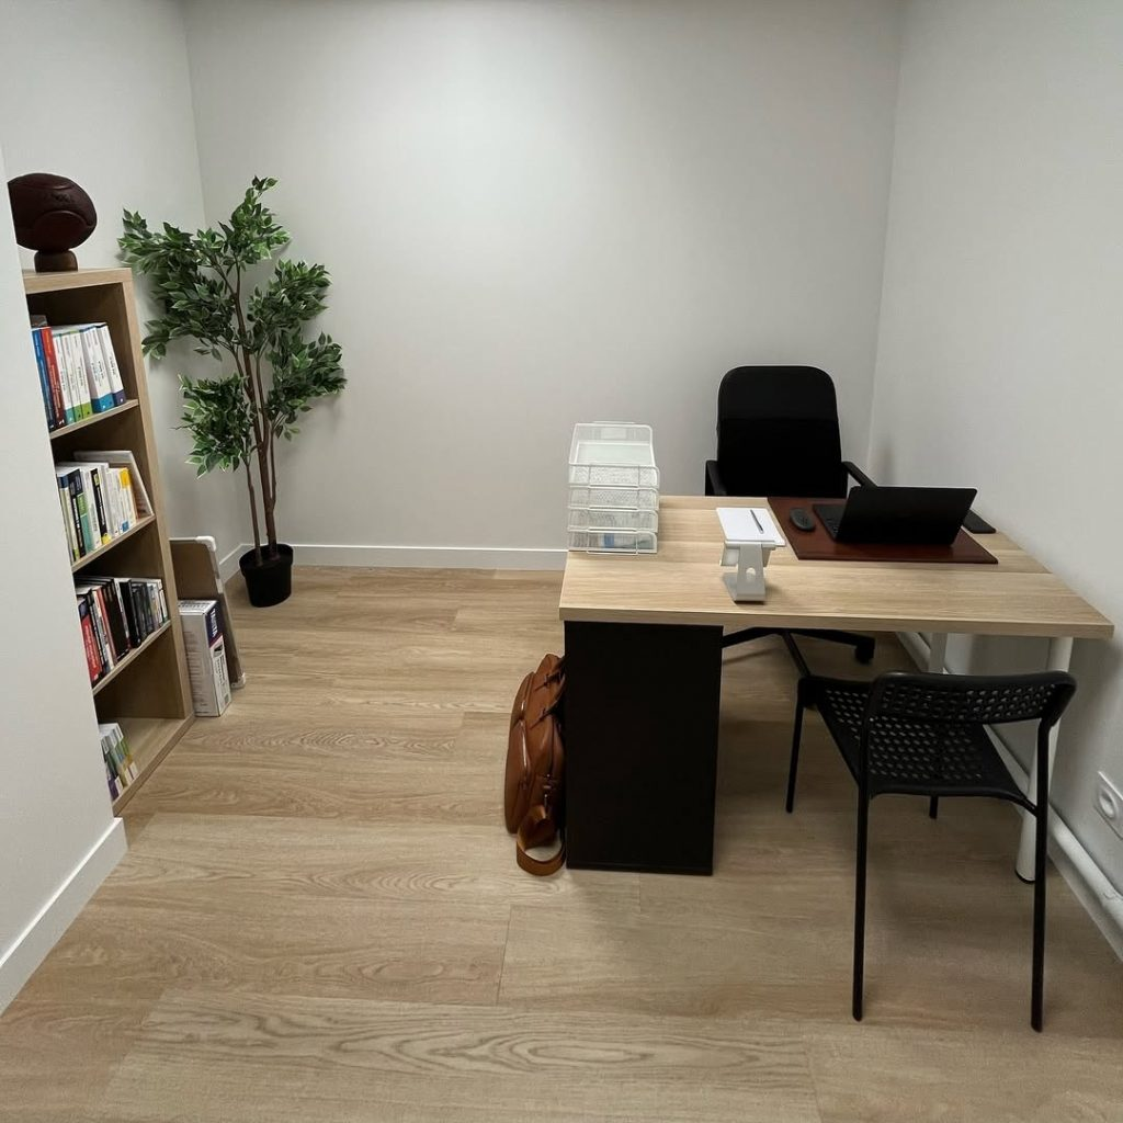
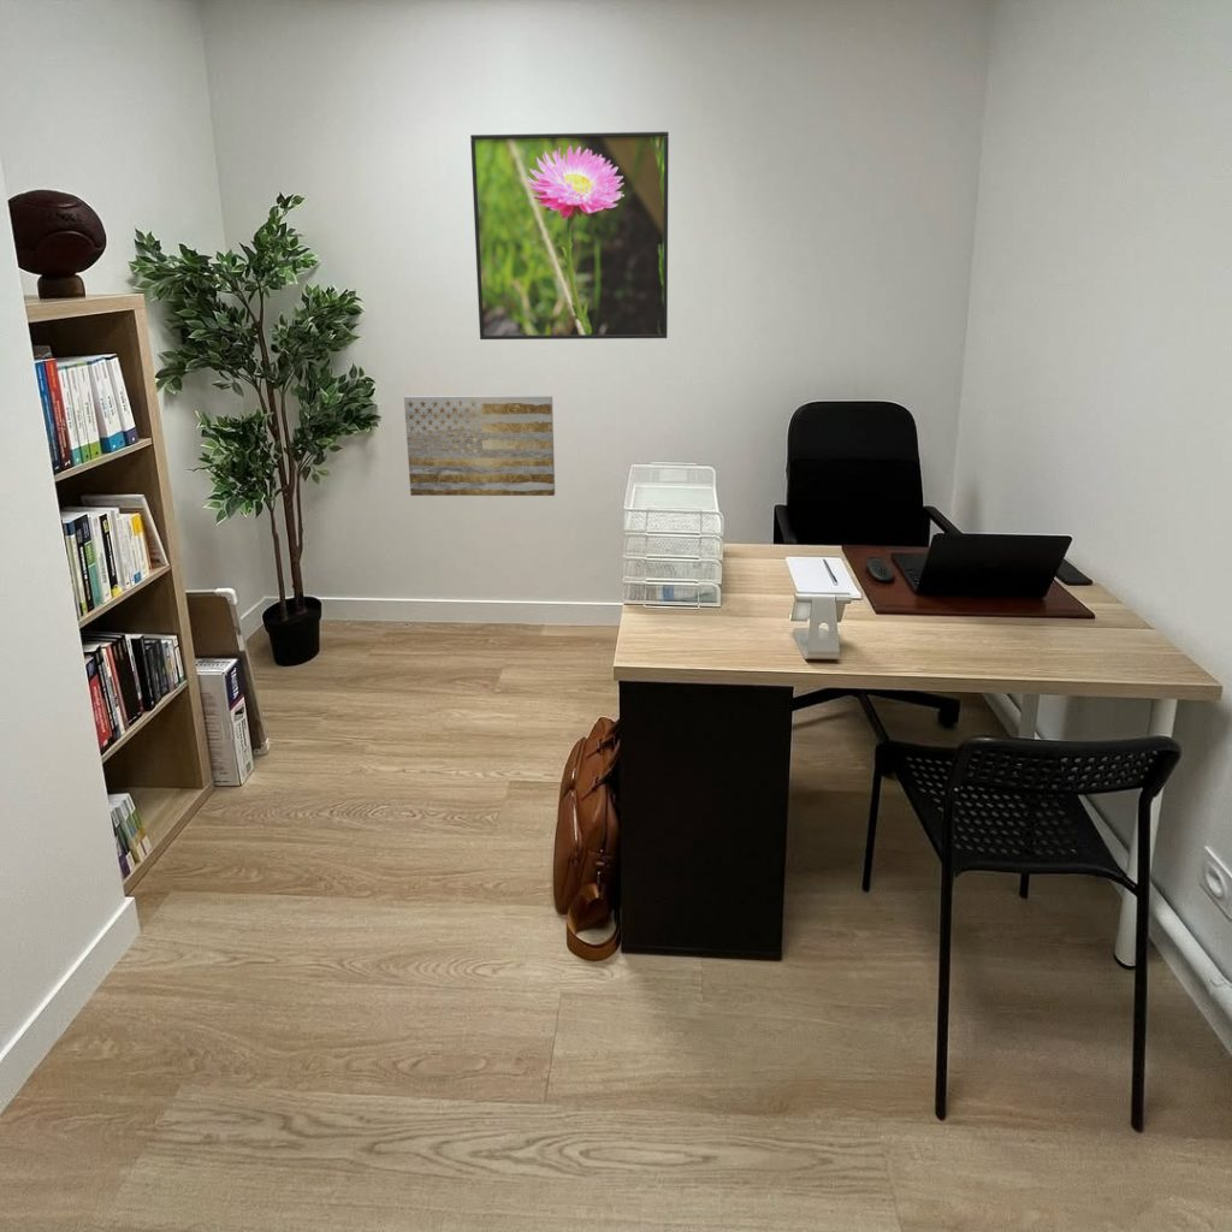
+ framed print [469,130,670,340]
+ wall art [403,395,556,497]
